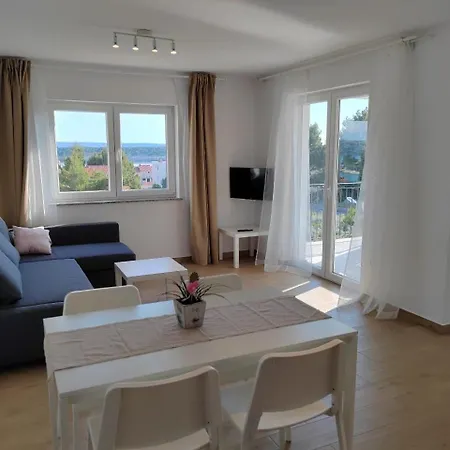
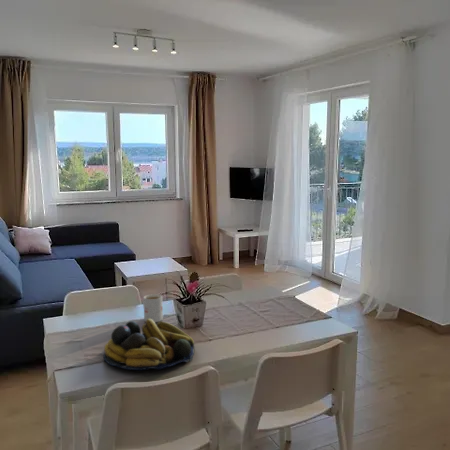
+ fruit bowl [103,319,196,371]
+ mug [142,293,164,323]
